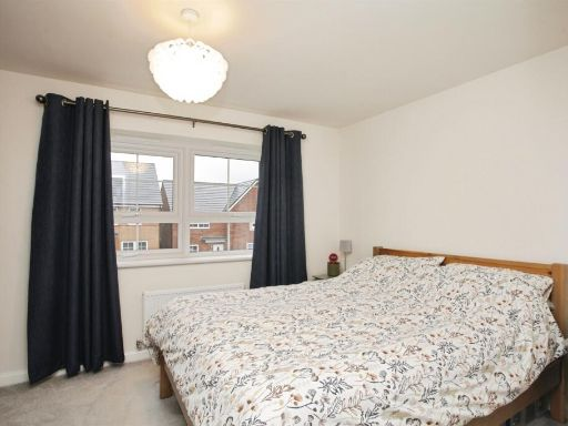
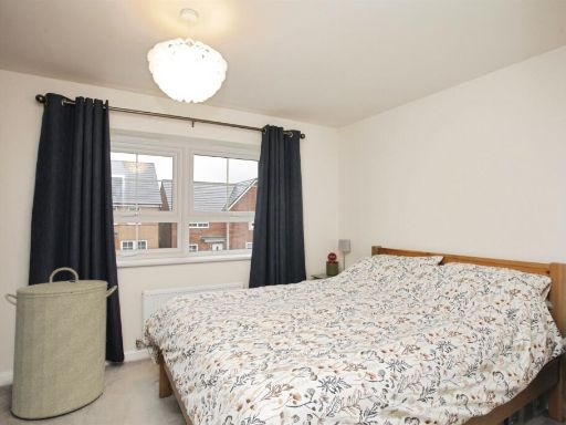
+ laundry hamper [3,267,118,421]
